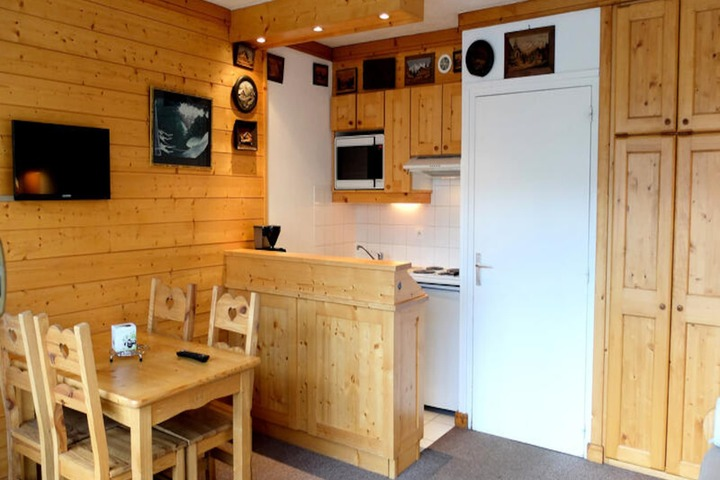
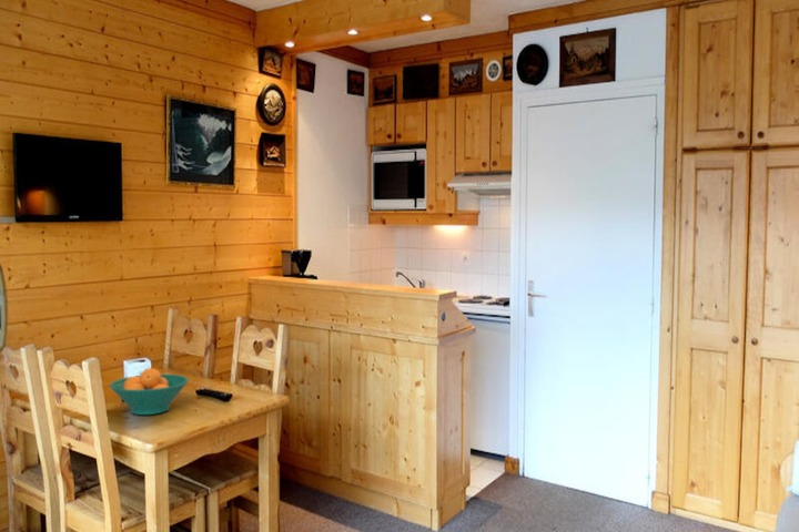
+ fruit bowl [109,367,190,416]
